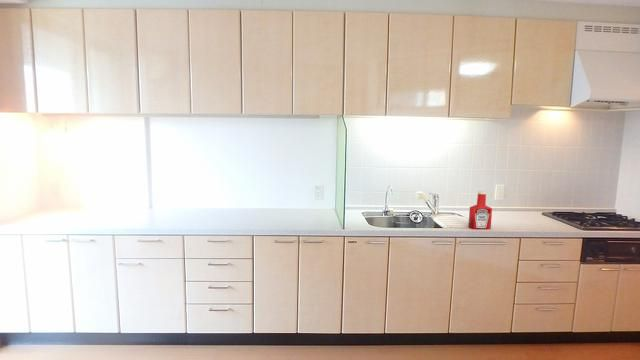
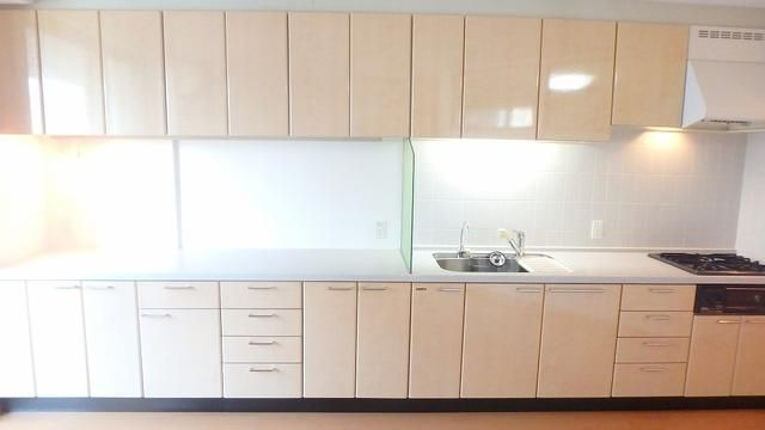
- soap bottle [467,190,493,230]
